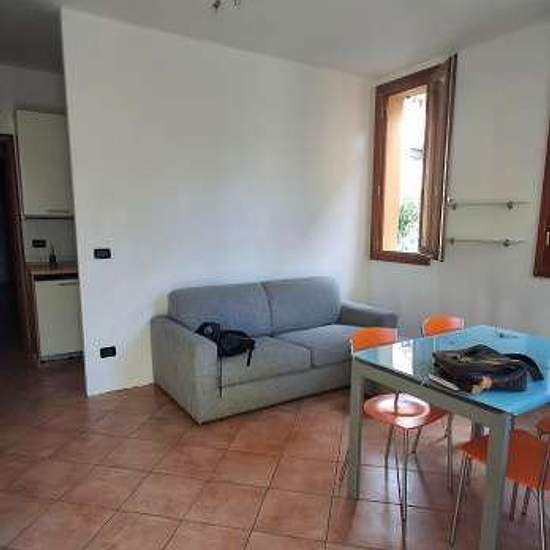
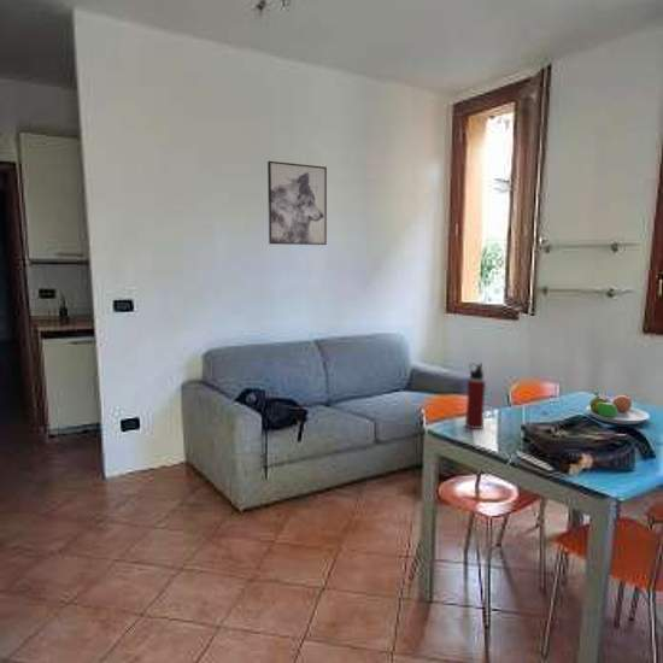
+ water bottle [464,362,487,430]
+ wall art [266,160,328,246]
+ fruit bowl [585,392,651,426]
